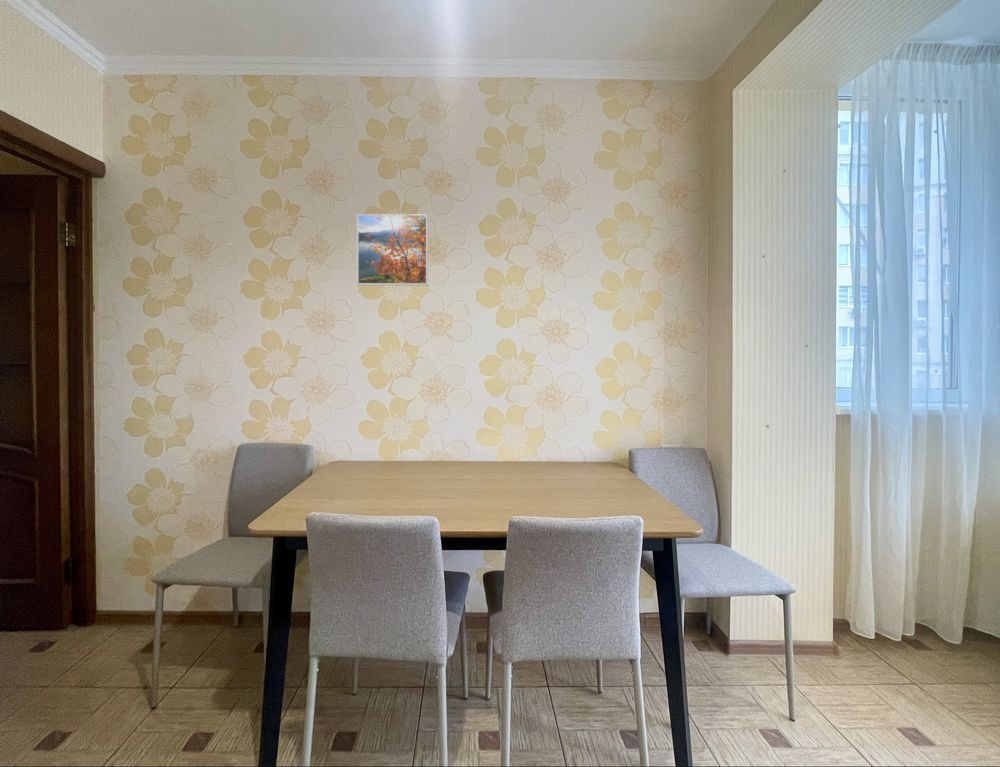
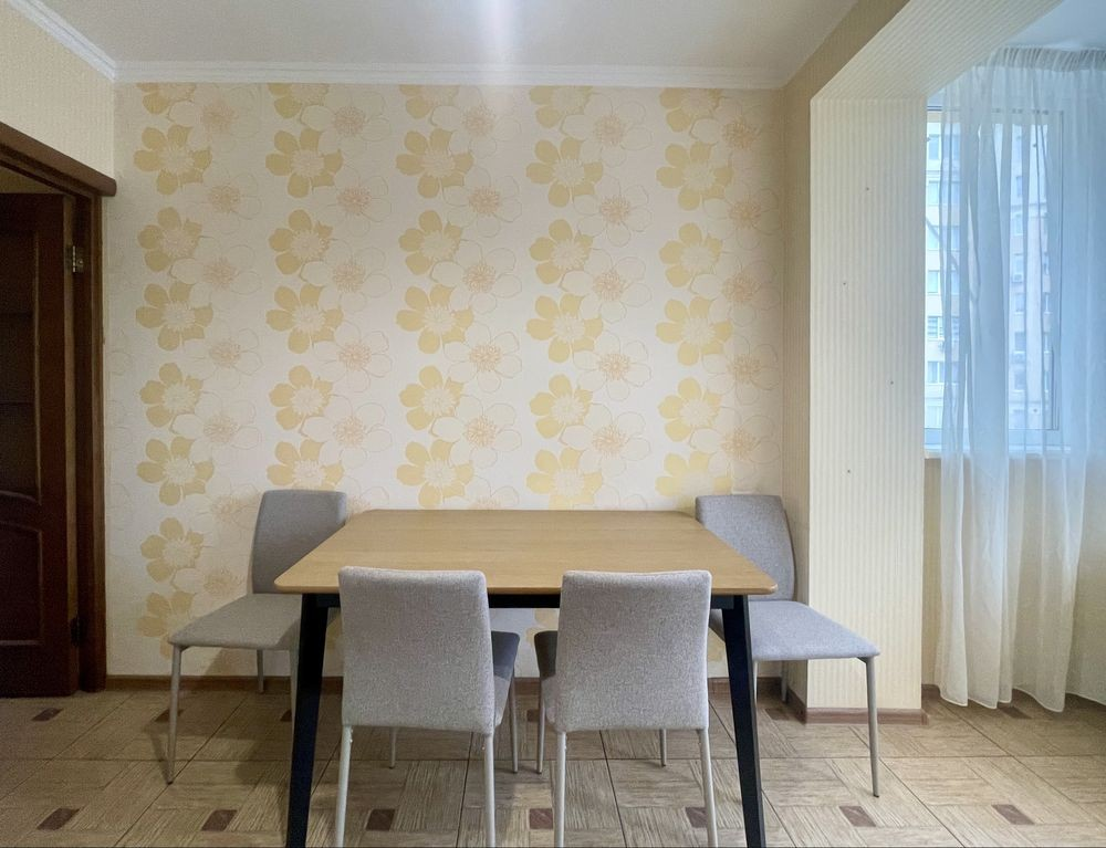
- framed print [356,213,429,286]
